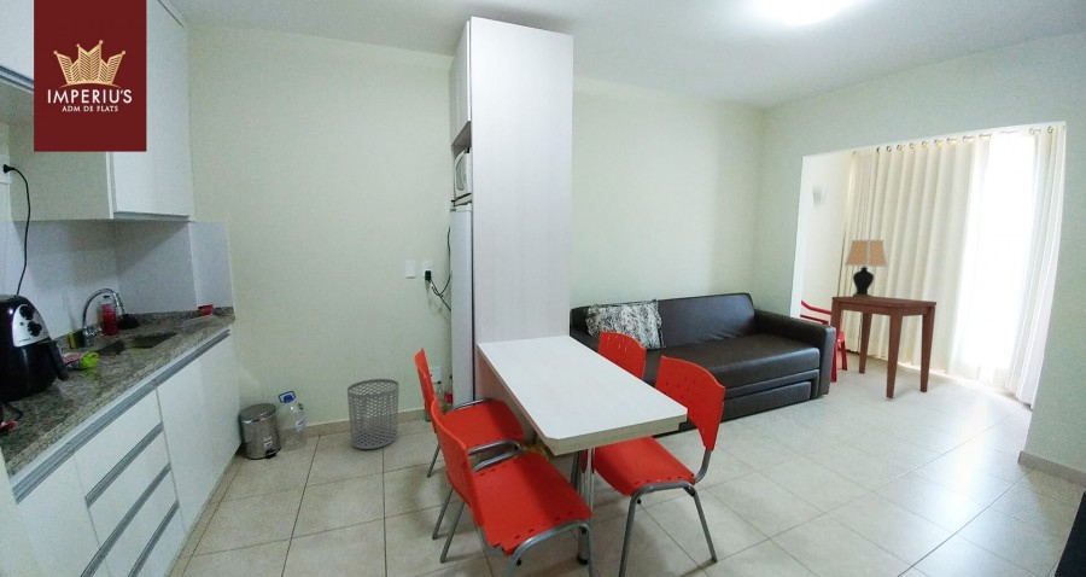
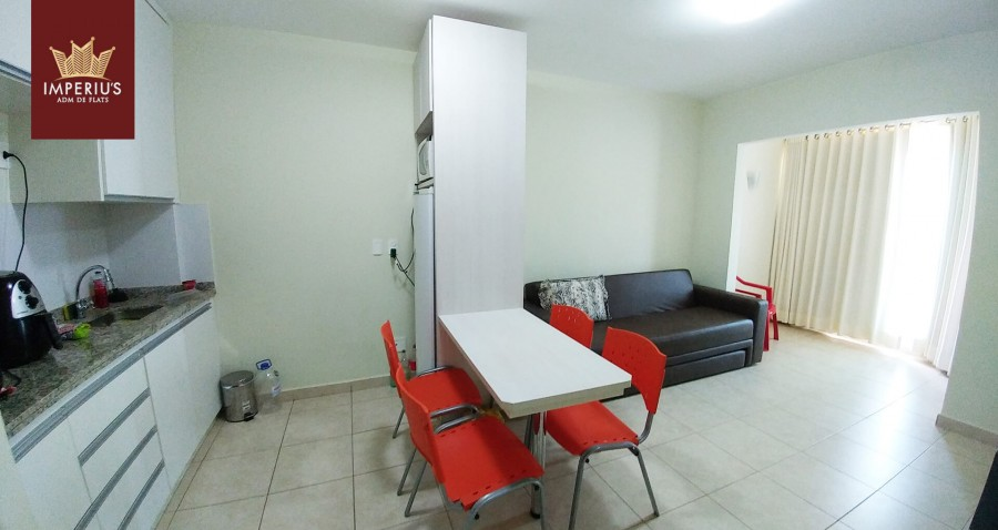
- table lamp [843,239,889,298]
- waste bin [346,378,401,450]
- side table [829,295,938,400]
